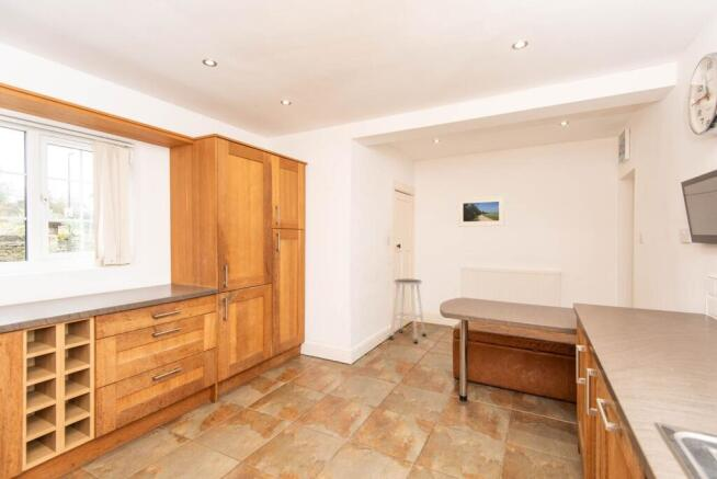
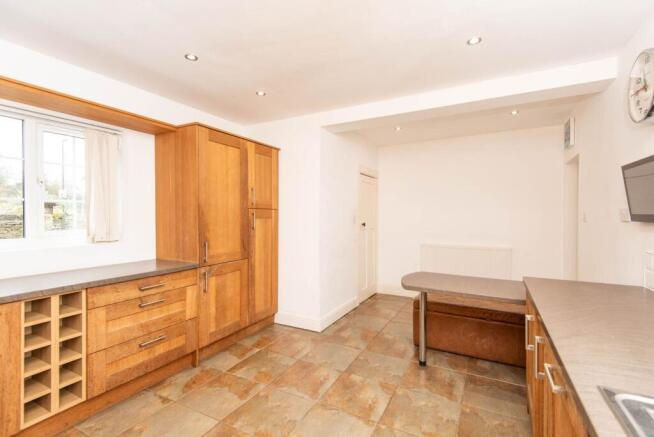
- stool [388,278,428,344]
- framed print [457,195,505,228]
